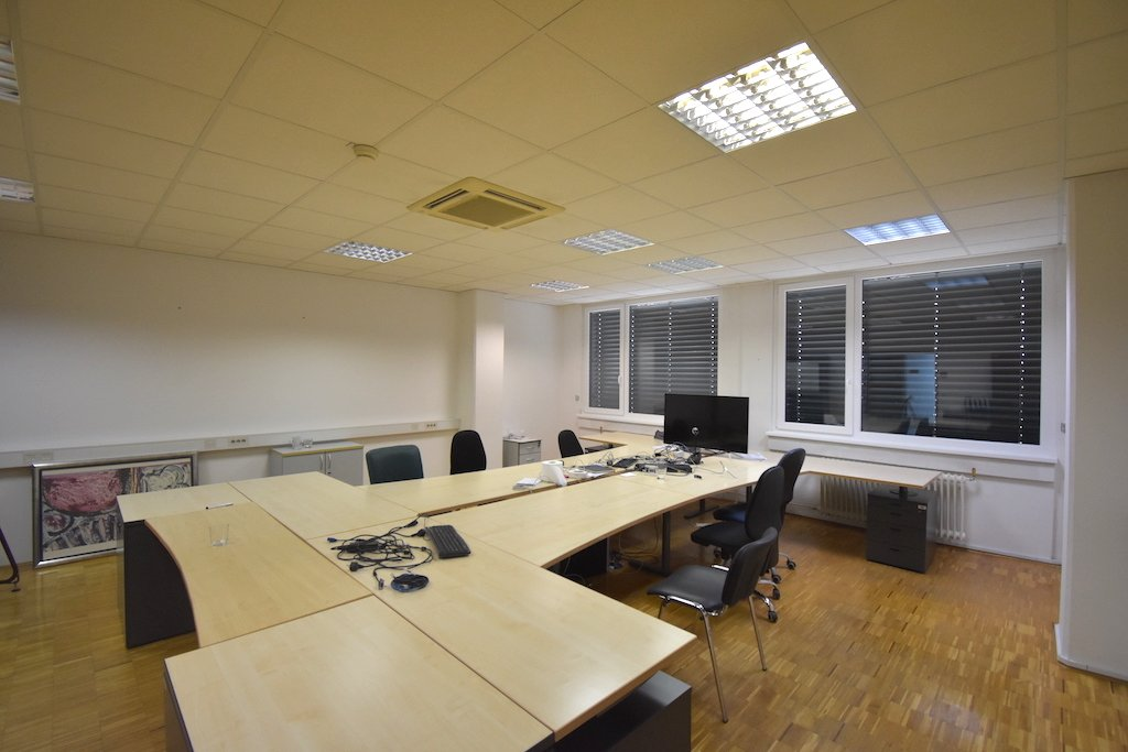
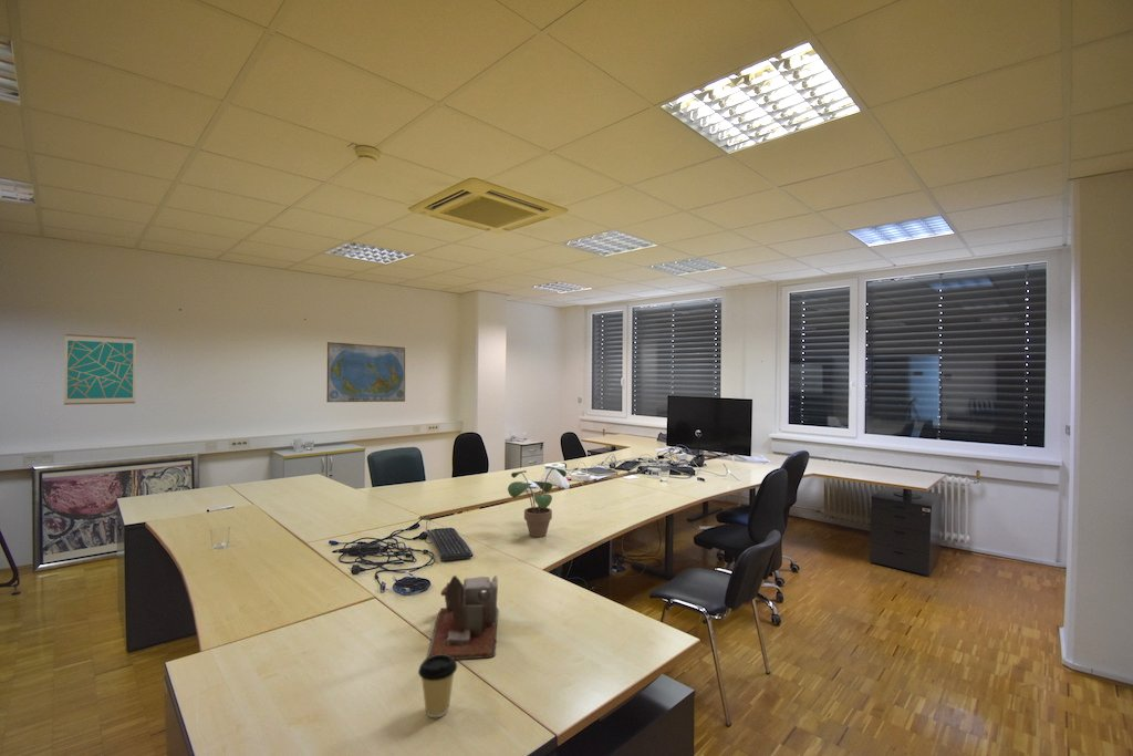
+ coffee cup [417,654,458,718]
+ potted plant [507,465,568,538]
+ wall art [63,333,137,406]
+ world map [325,341,406,403]
+ desk organizer [426,574,499,661]
